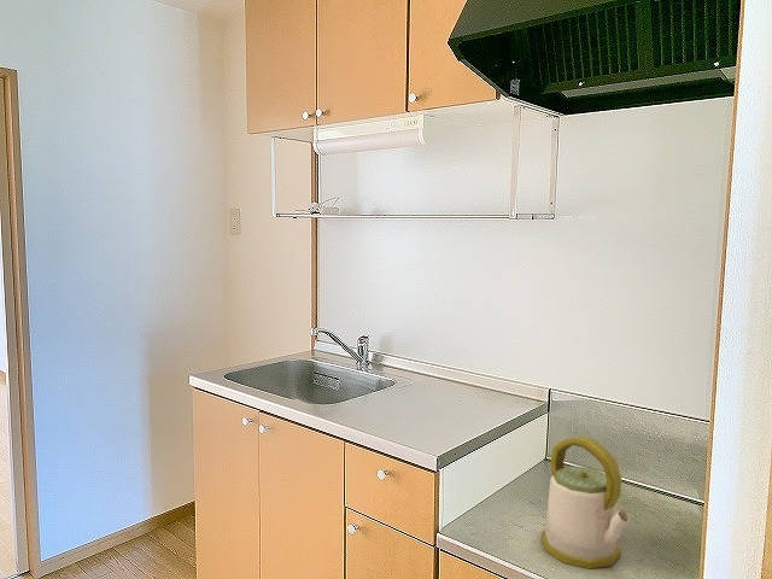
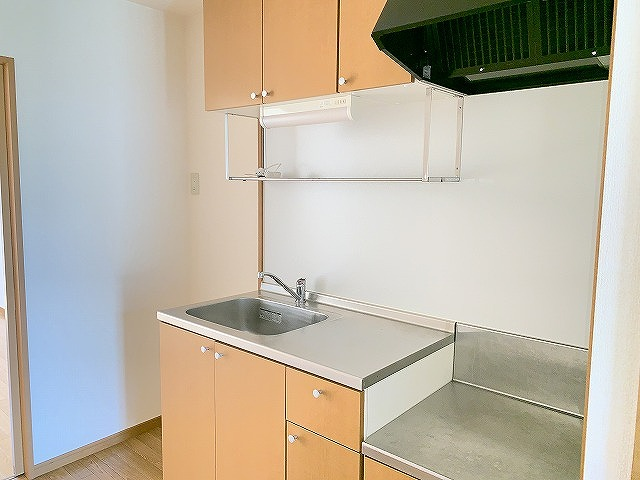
- kettle [540,435,632,569]
